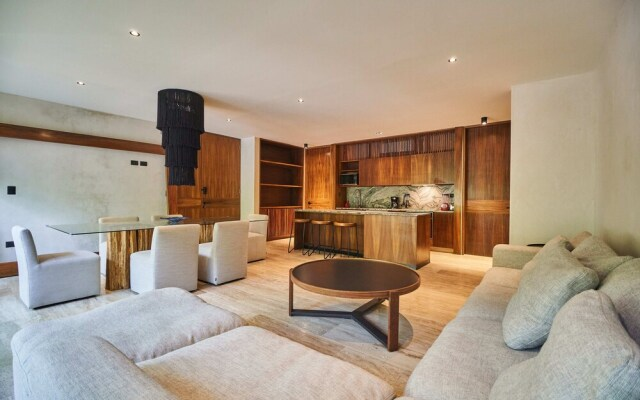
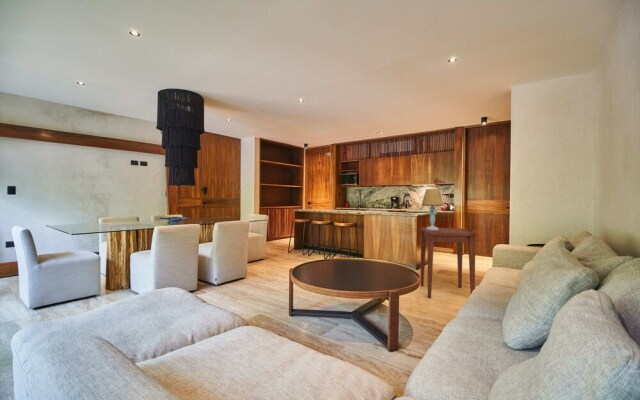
+ side table [420,227,477,299]
+ table lamp [421,188,445,230]
